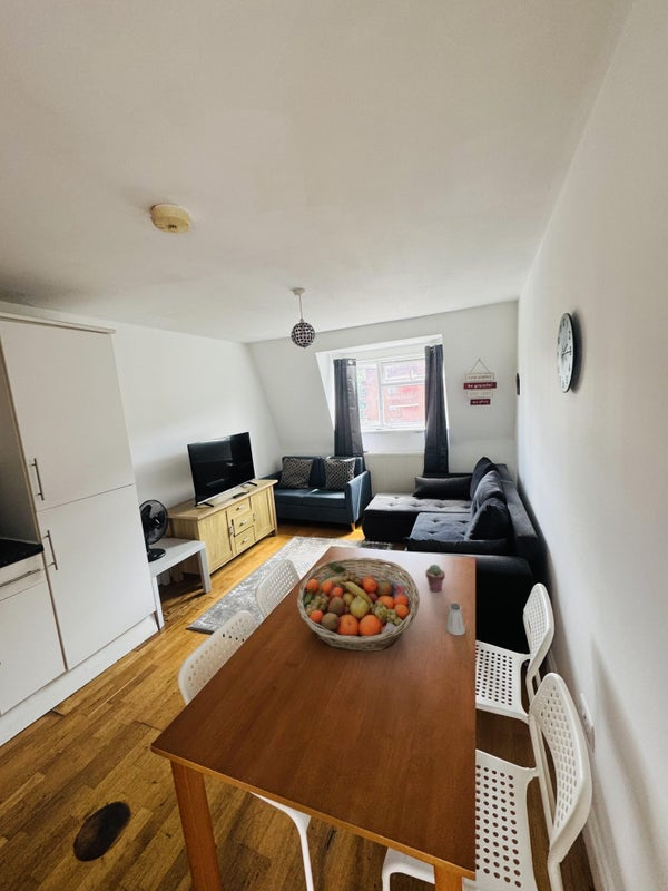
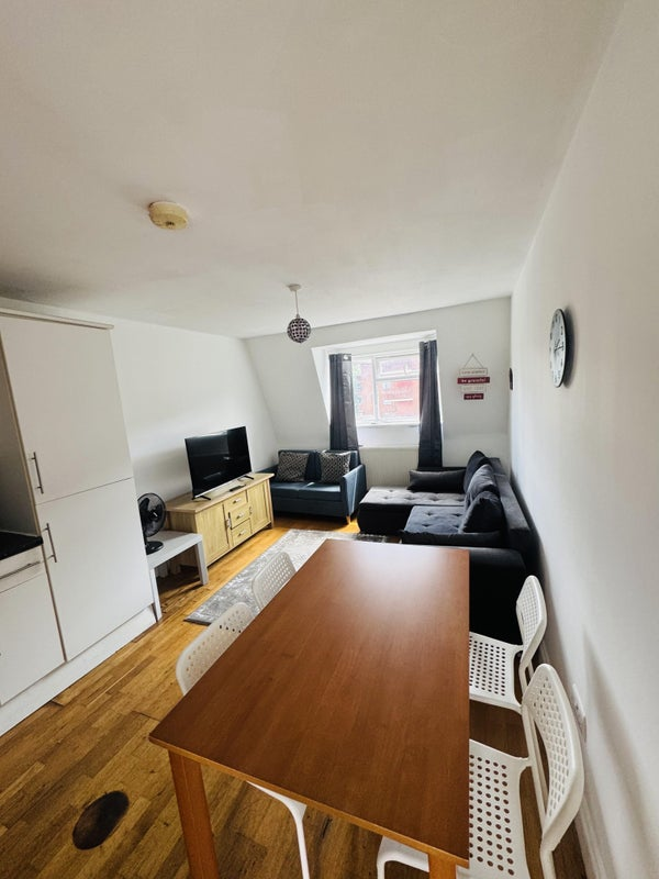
- fruit basket [296,557,421,653]
- potted succulent [424,564,446,593]
- saltshaker [445,603,466,636]
